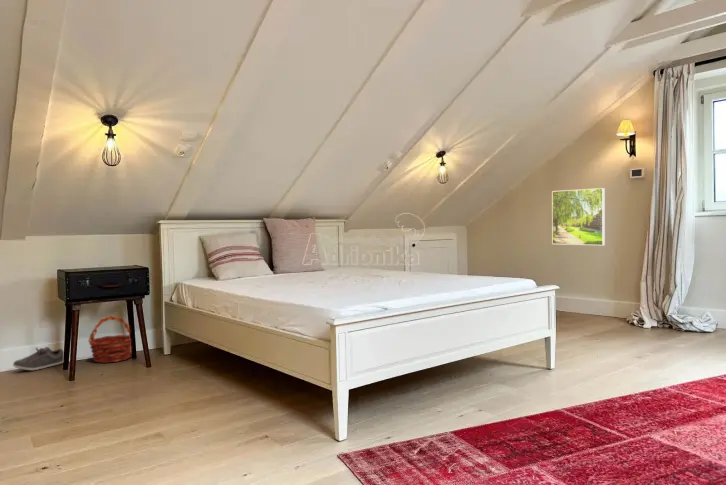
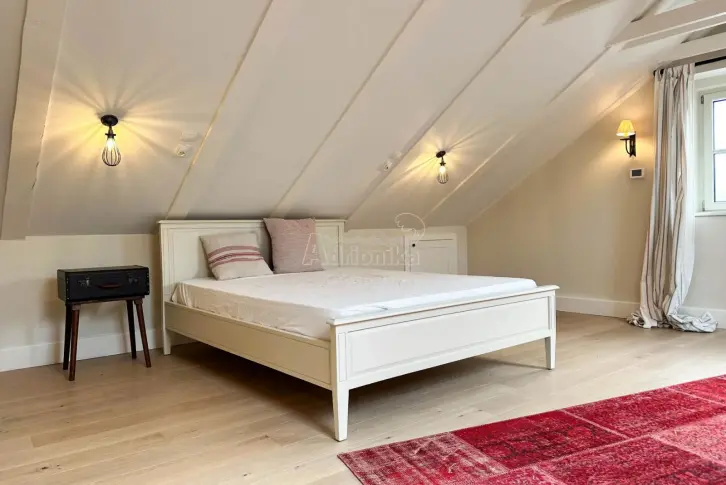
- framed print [551,187,606,246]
- shoe [12,346,65,371]
- basket [87,315,133,364]
